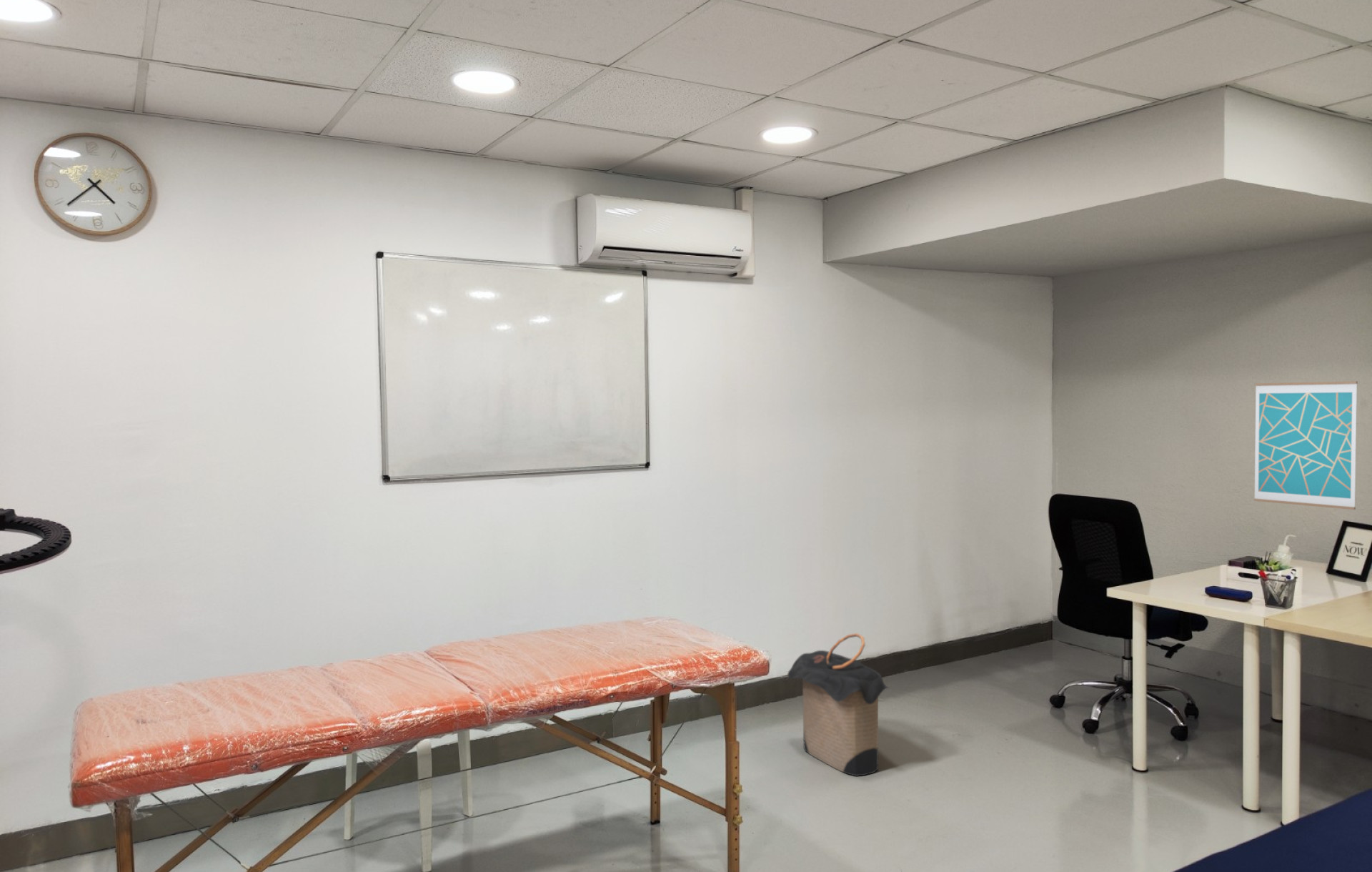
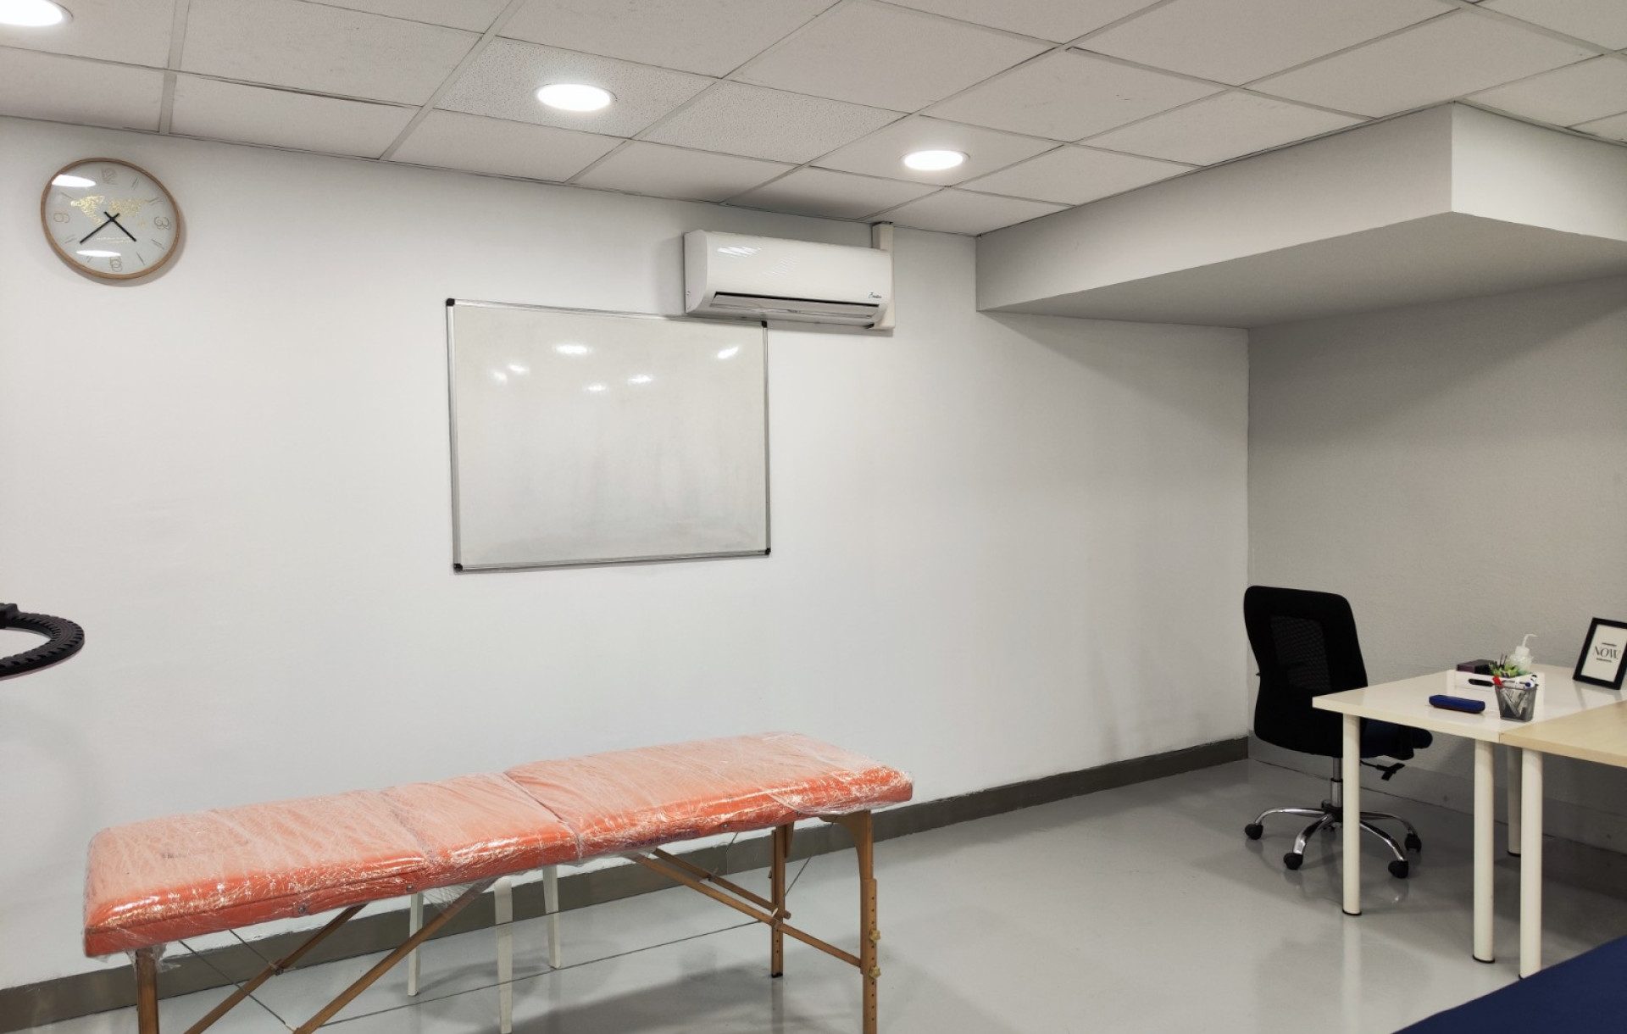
- wall art [1253,380,1358,510]
- laundry hamper [787,633,892,777]
